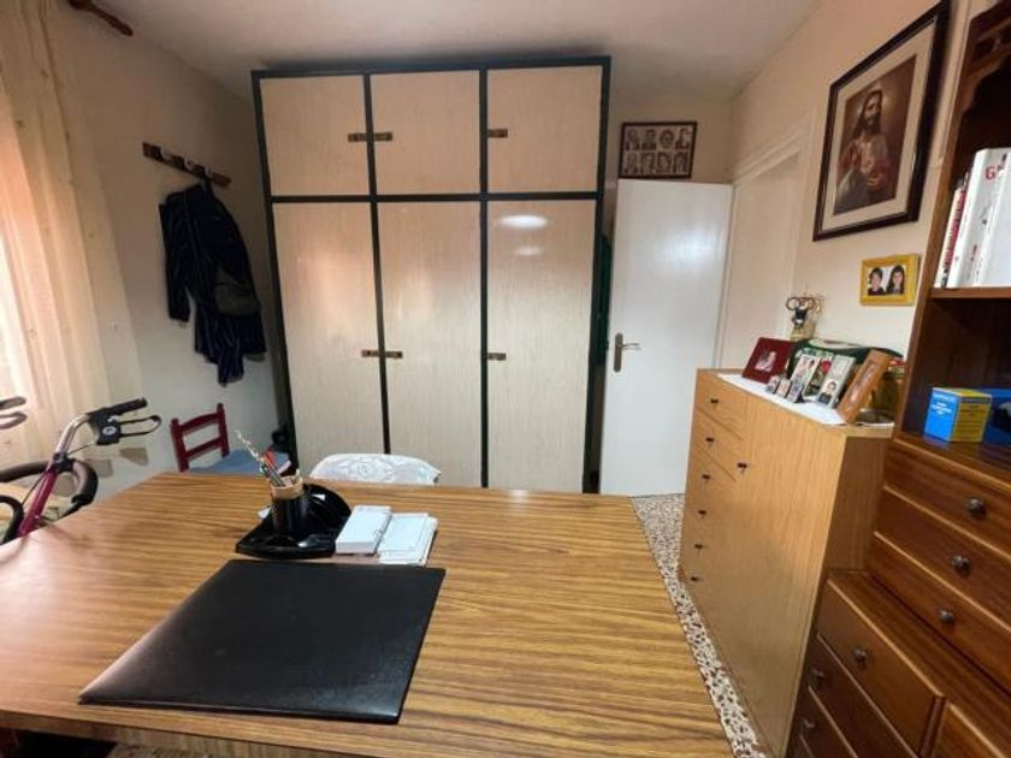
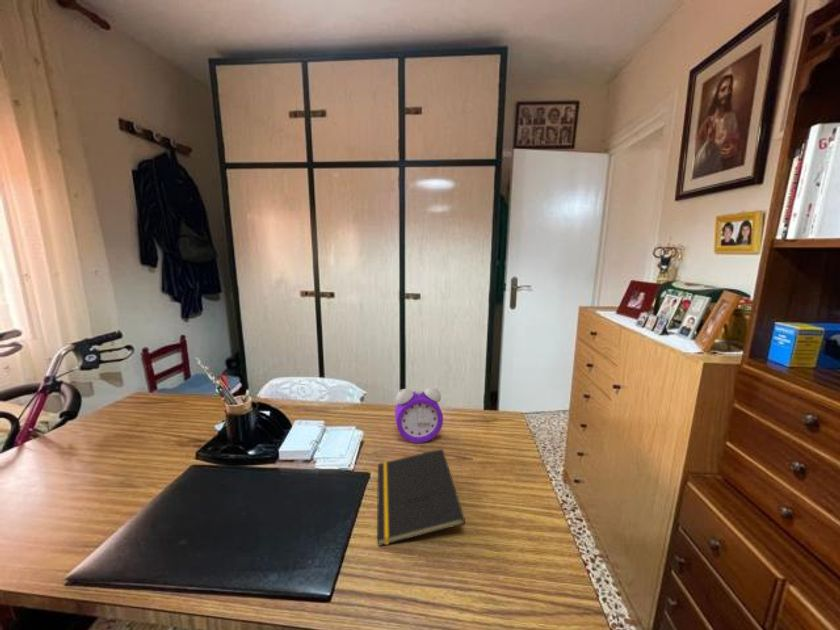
+ alarm clock [394,386,444,444]
+ notepad [376,448,466,547]
